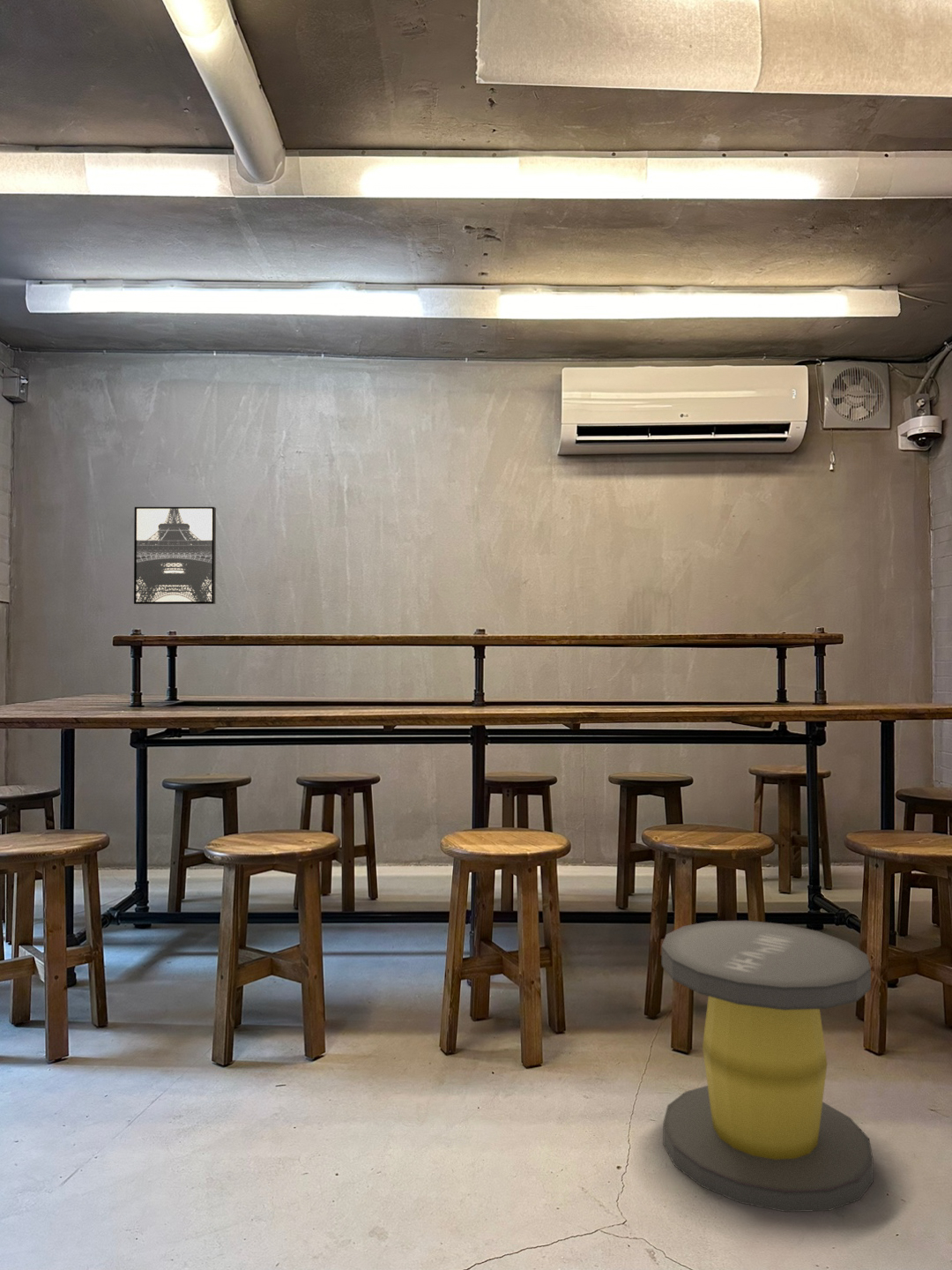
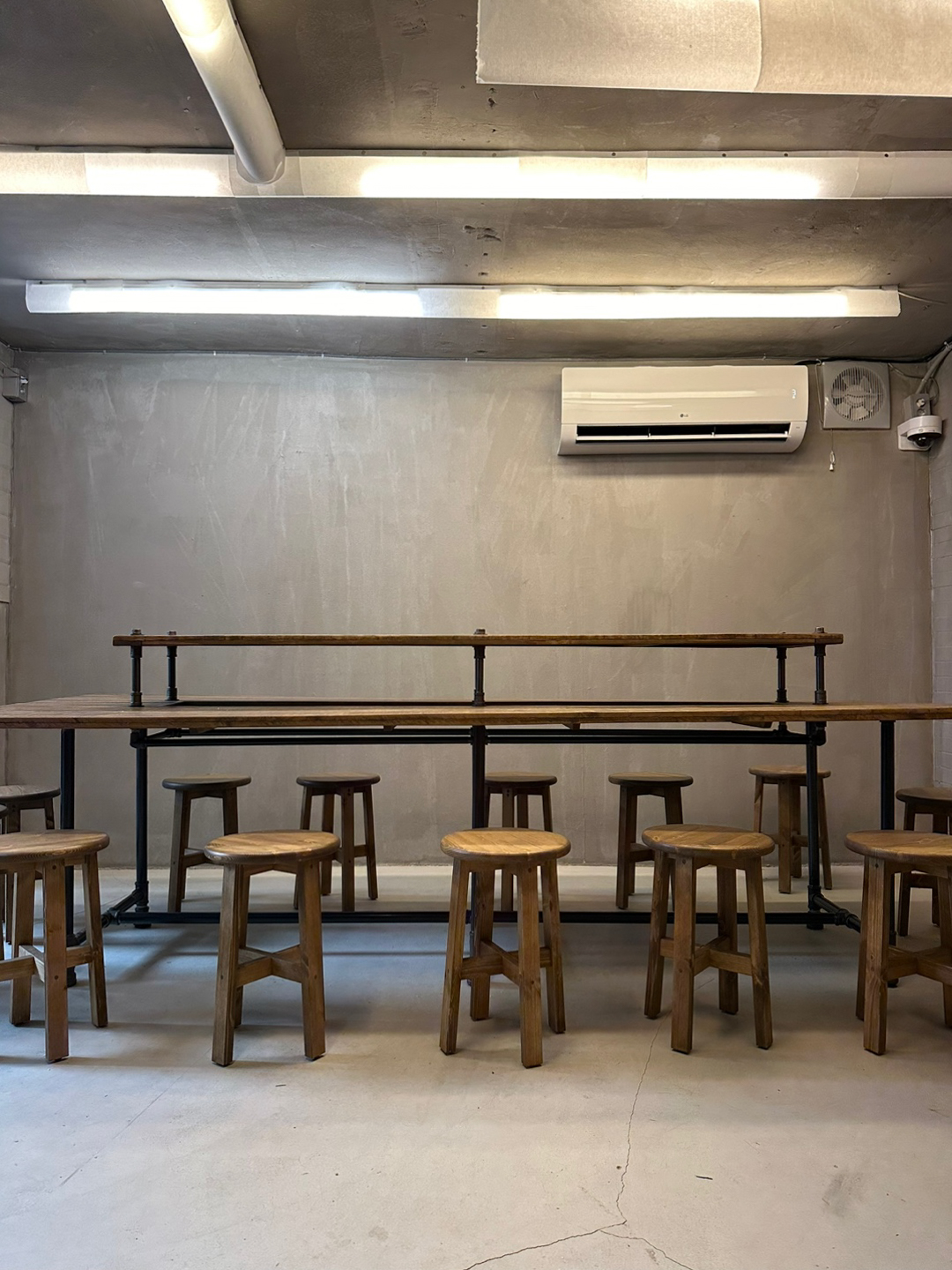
- wall art [133,506,217,605]
- stool [661,920,874,1213]
